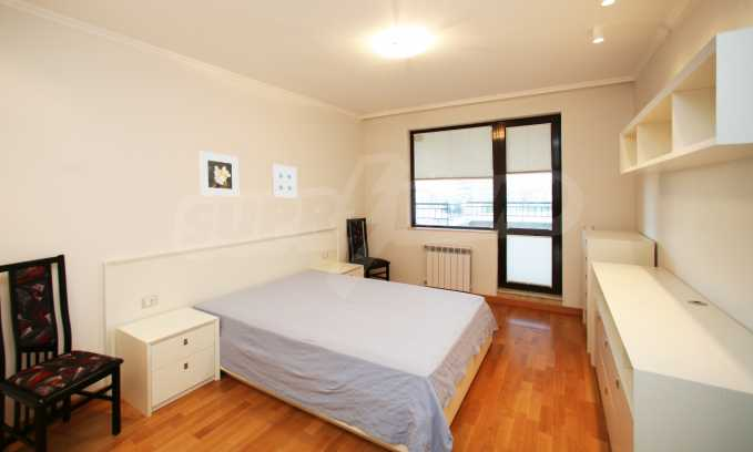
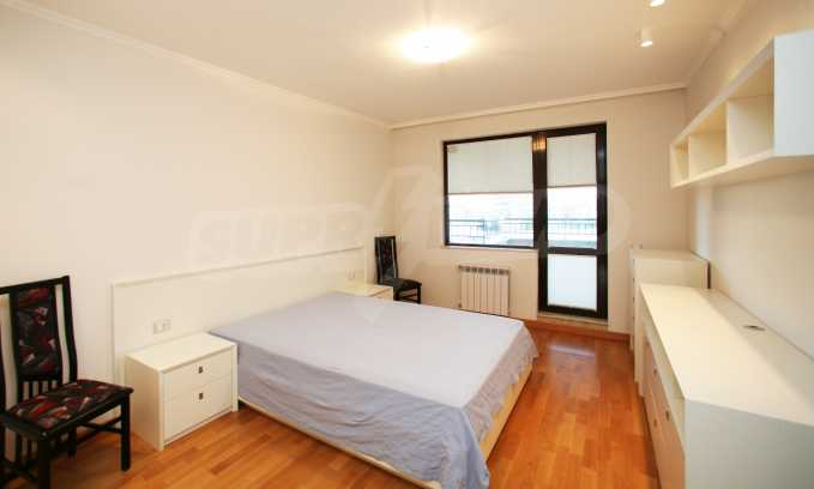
- wall art [271,163,298,199]
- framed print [197,150,240,198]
